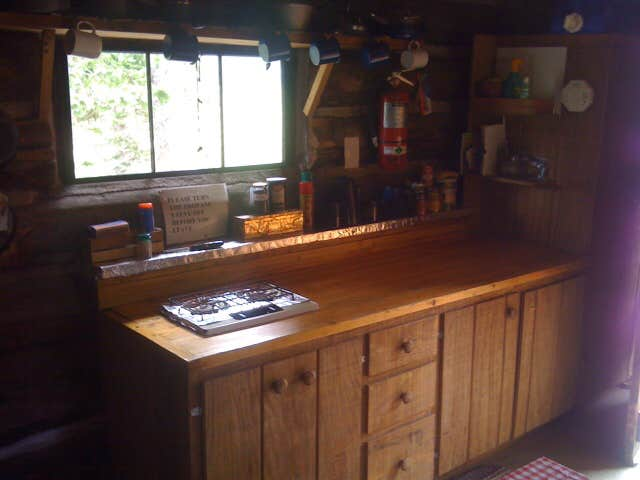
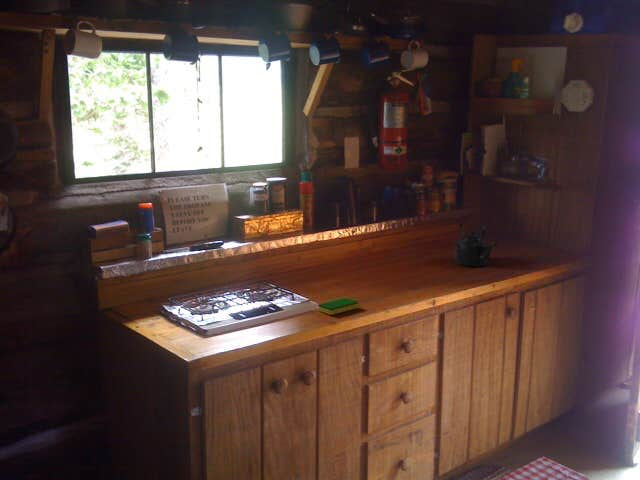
+ kettle [454,217,498,268]
+ dish sponge [317,297,359,316]
